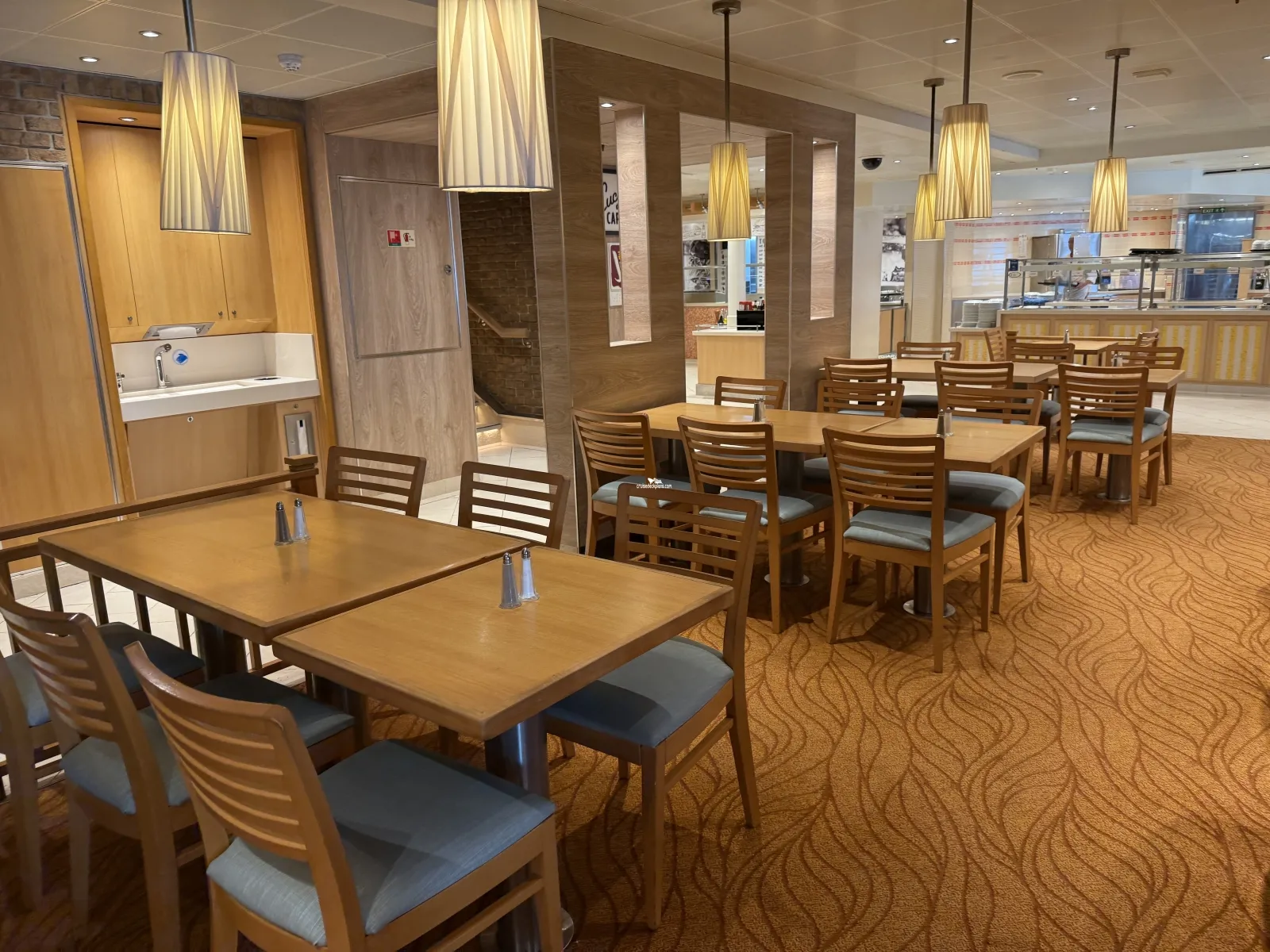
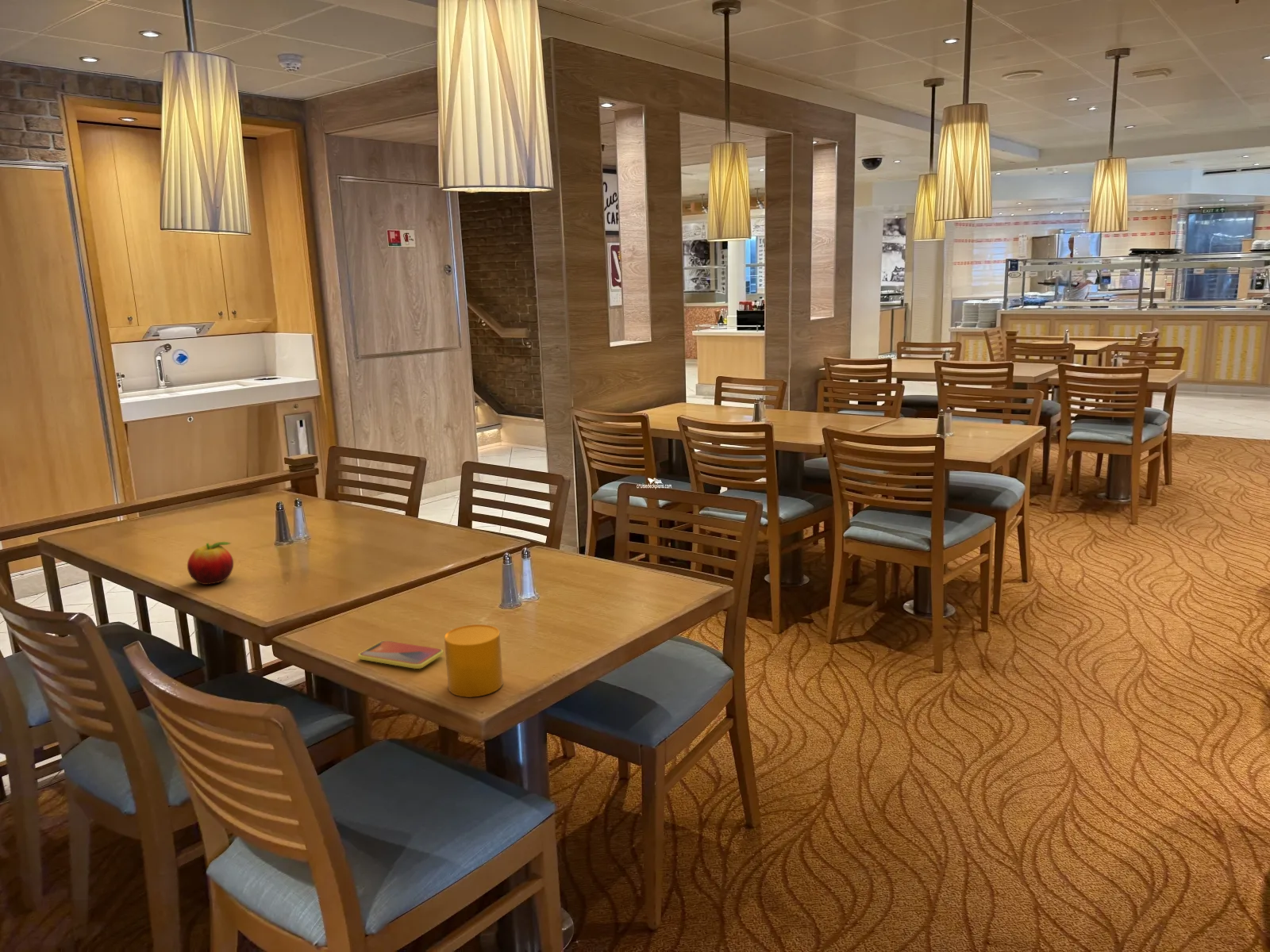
+ smartphone [357,640,444,670]
+ fruit [187,541,234,585]
+ cup [444,624,504,698]
